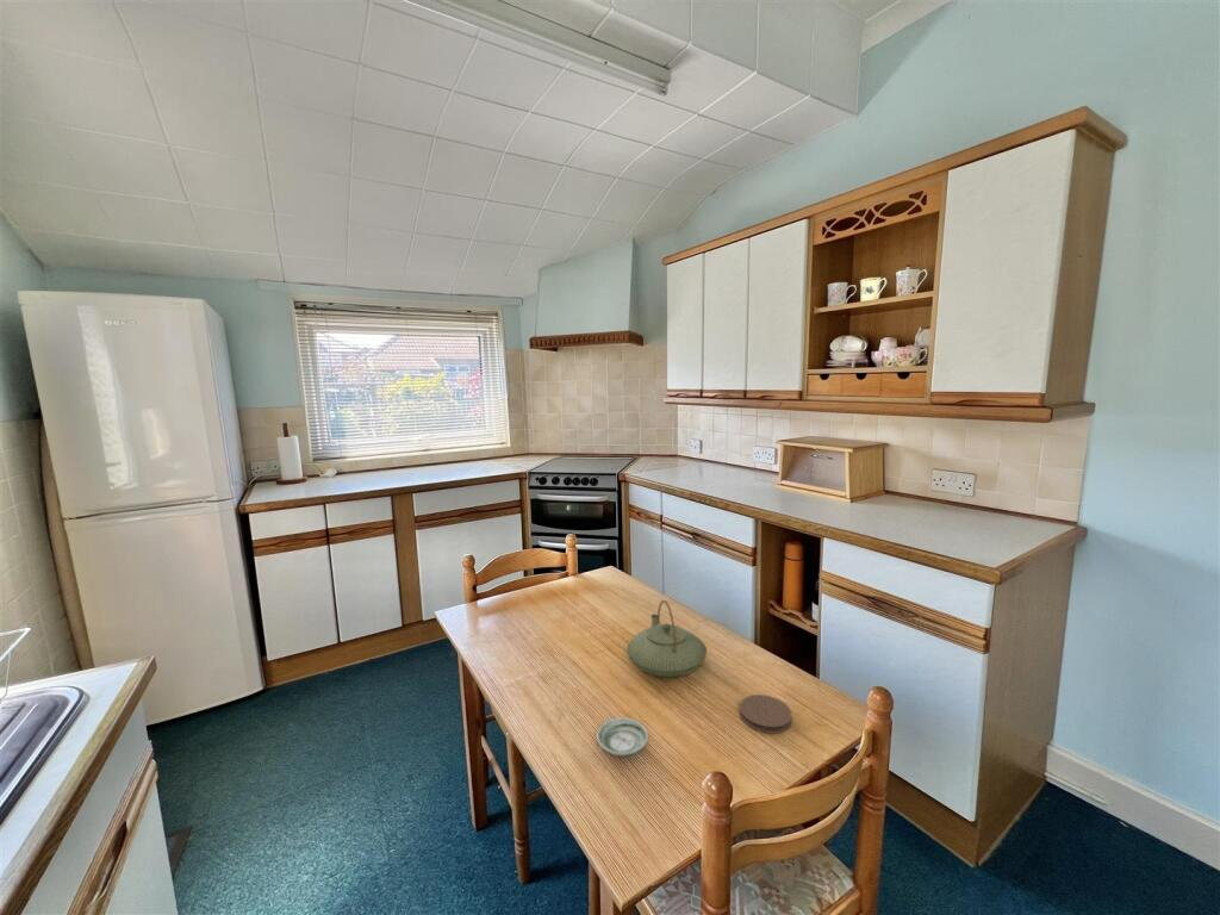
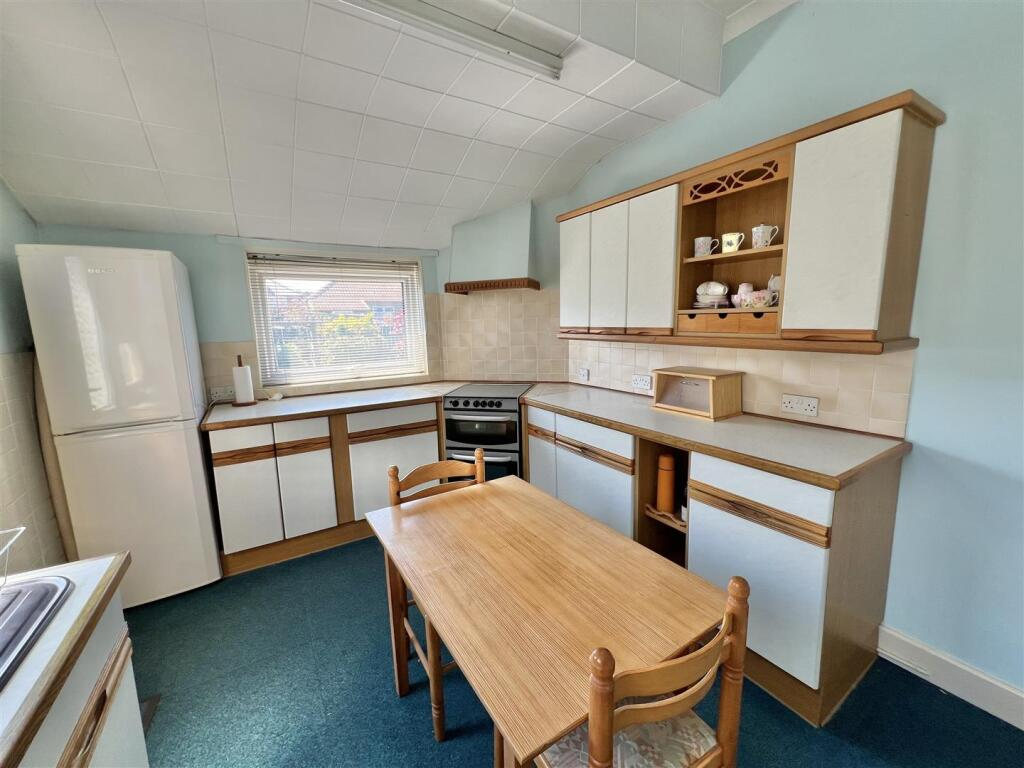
- saucer [596,716,649,758]
- teapot [625,599,708,679]
- coaster [739,693,793,735]
